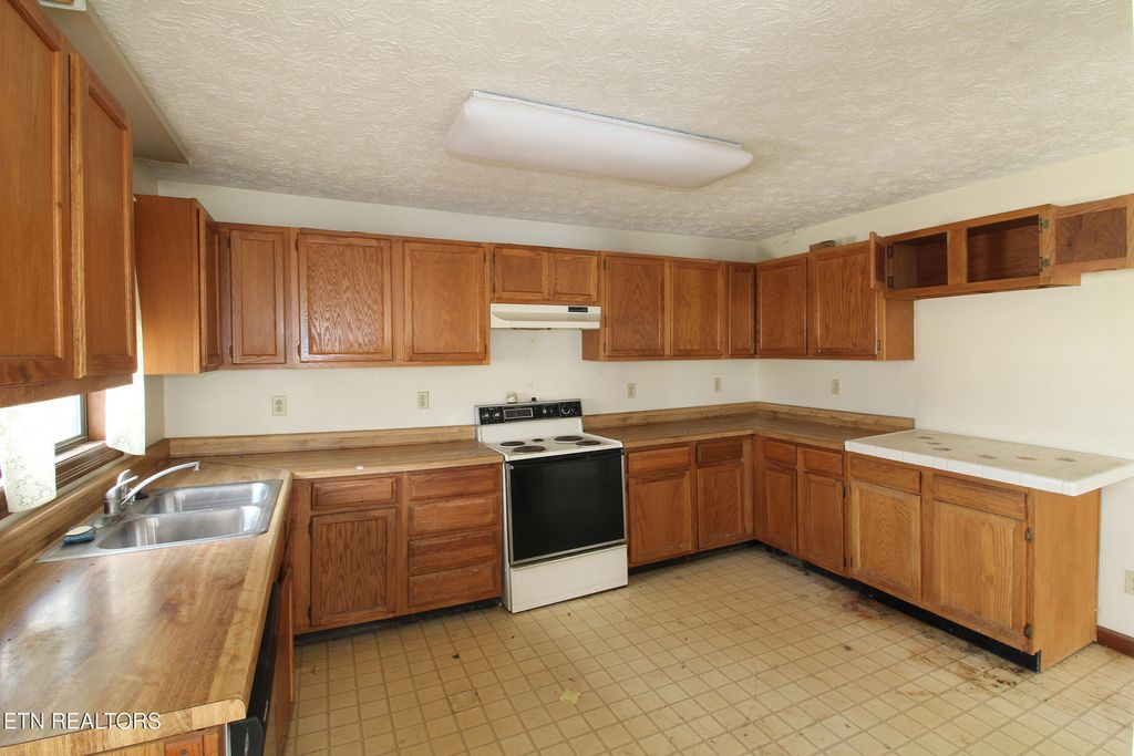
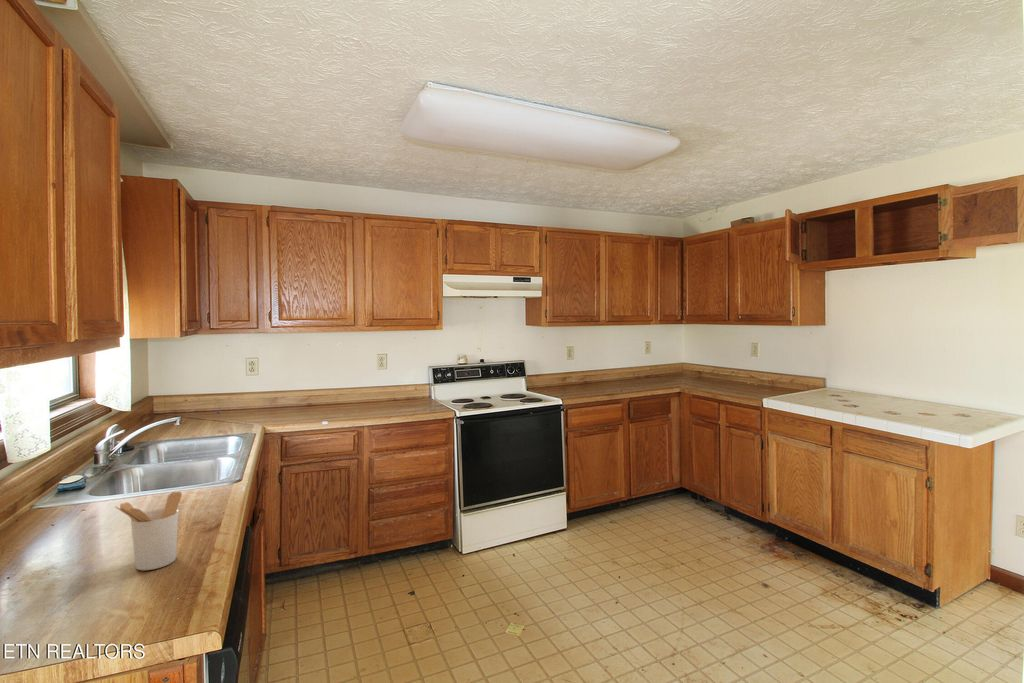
+ utensil holder [114,491,183,571]
